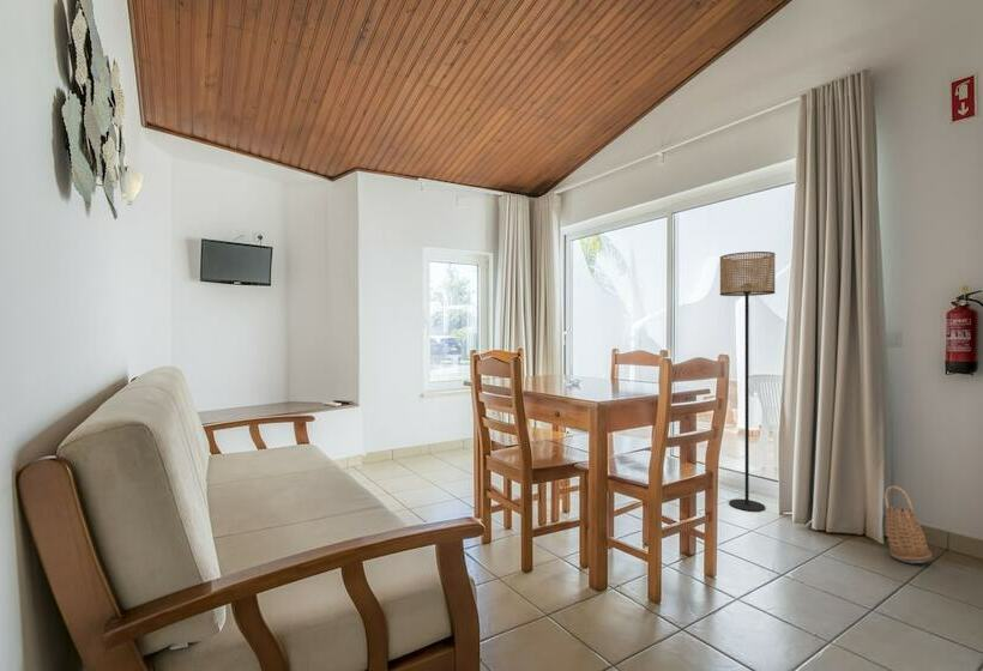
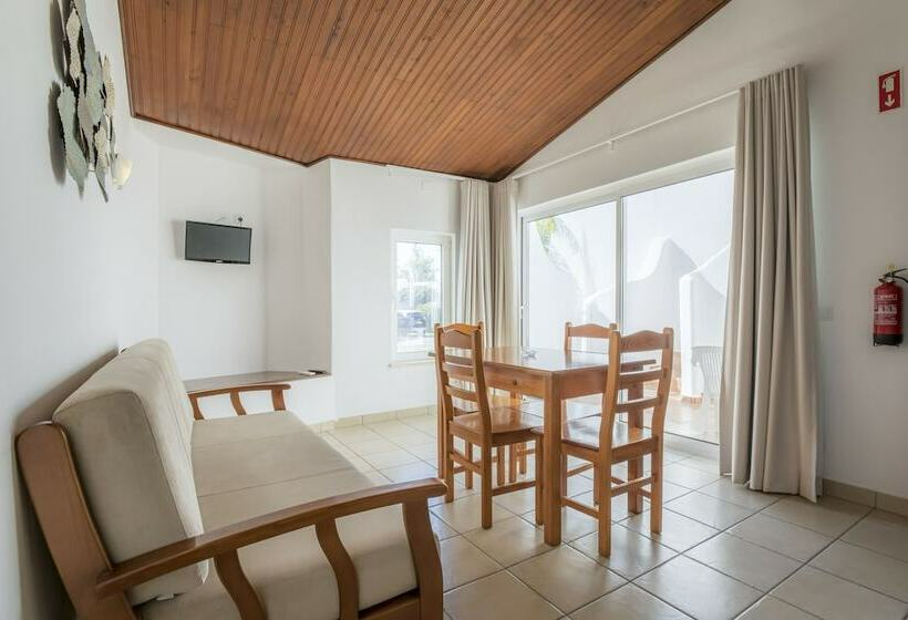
- floor lamp [719,250,777,513]
- basket [884,485,934,564]
